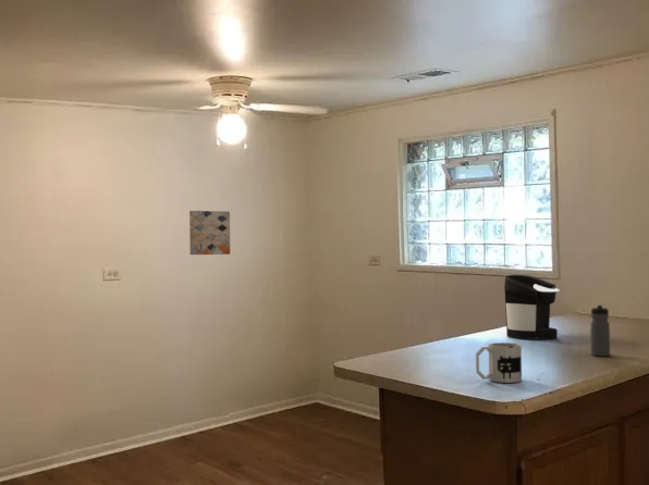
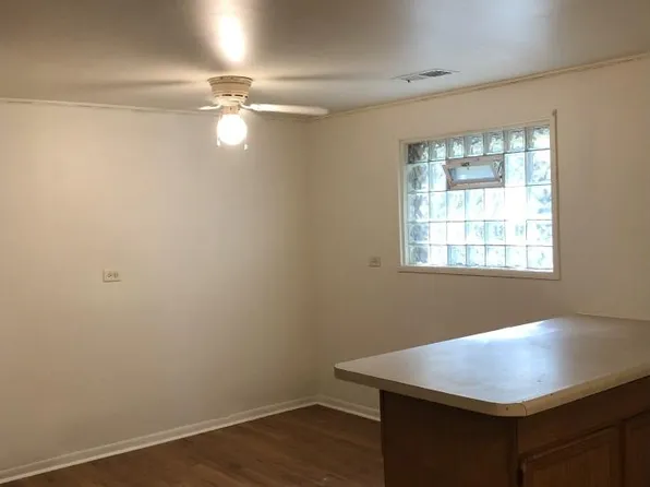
- wall art [188,210,231,256]
- water bottle [589,303,611,358]
- coffee maker [503,273,561,340]
- mug [475,341,523,384]
